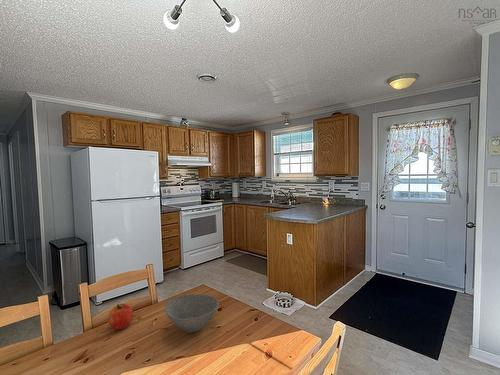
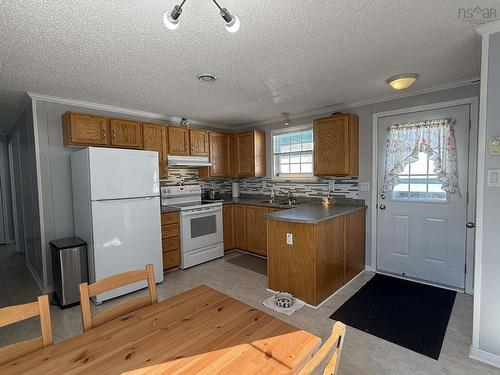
- bowl [164,293,220,334]
- apple [108,303,134,331]
